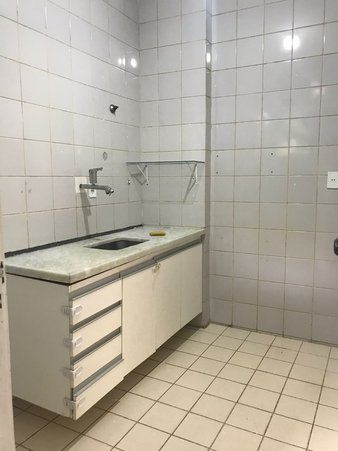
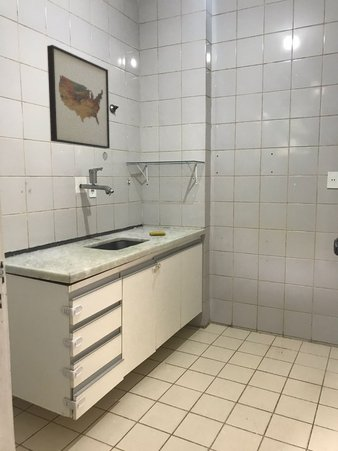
+ wall art [46,44,111,150]
